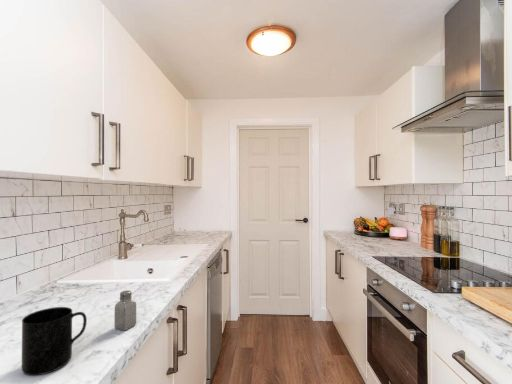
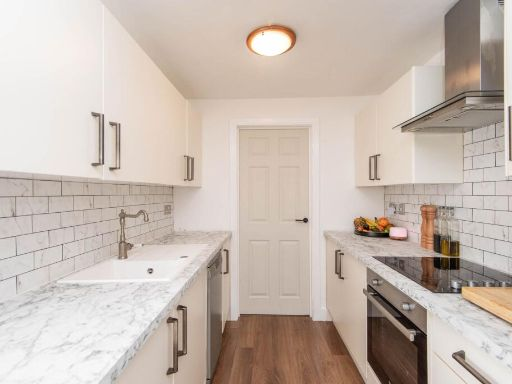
- saltshaker [114,289,137,331]
- mug [21,306,88,377]
